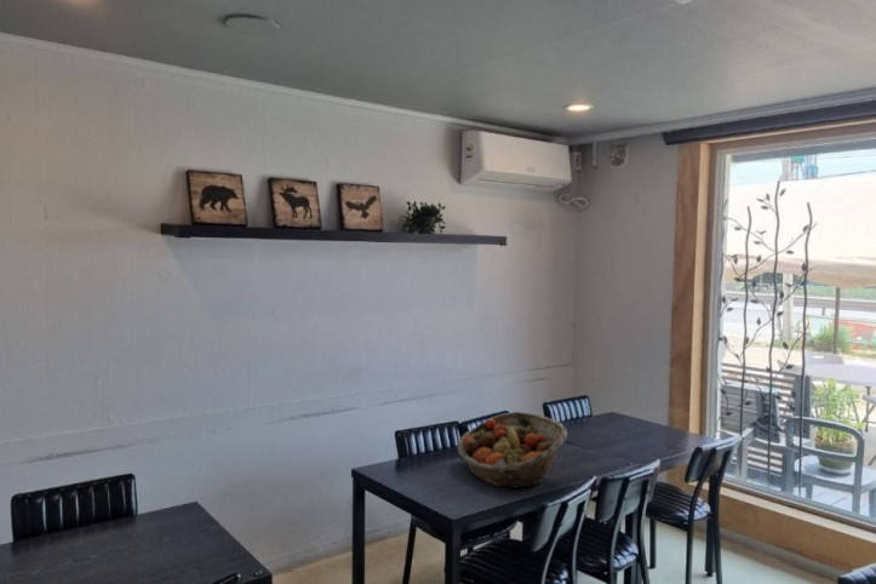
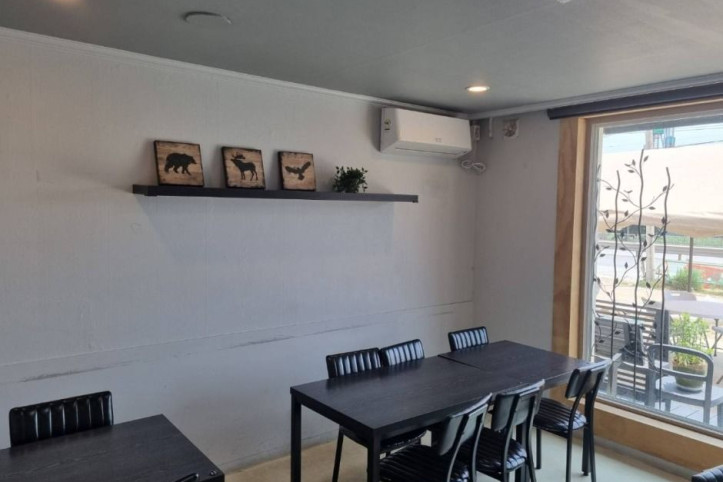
- fruit basket [456,411,568,489]
